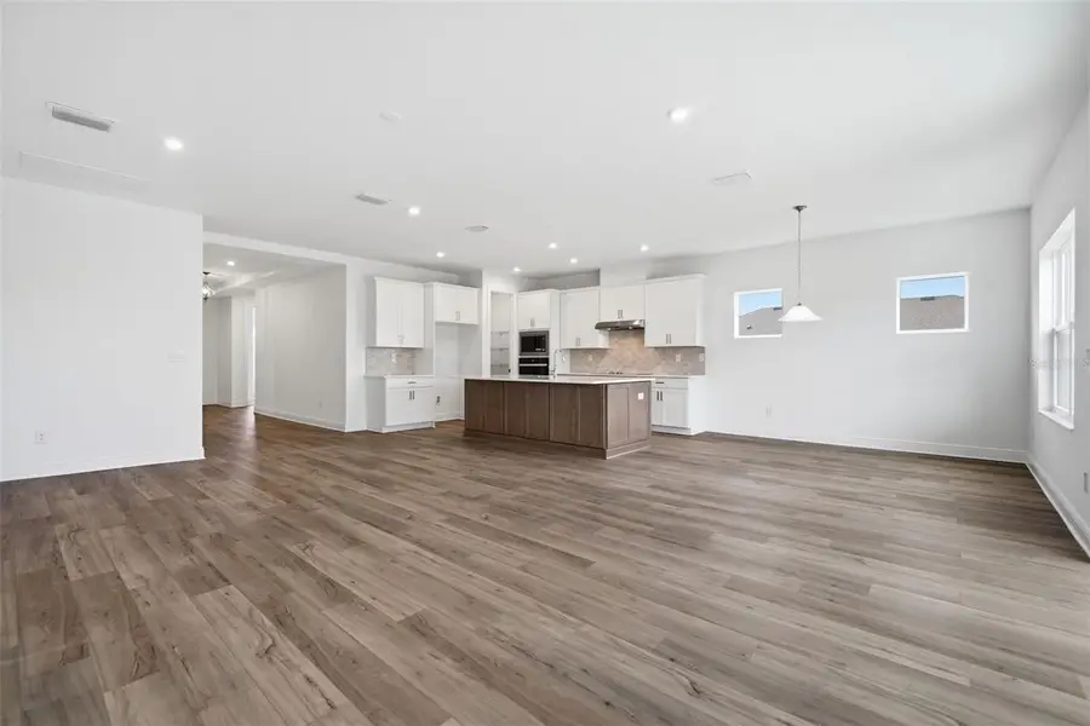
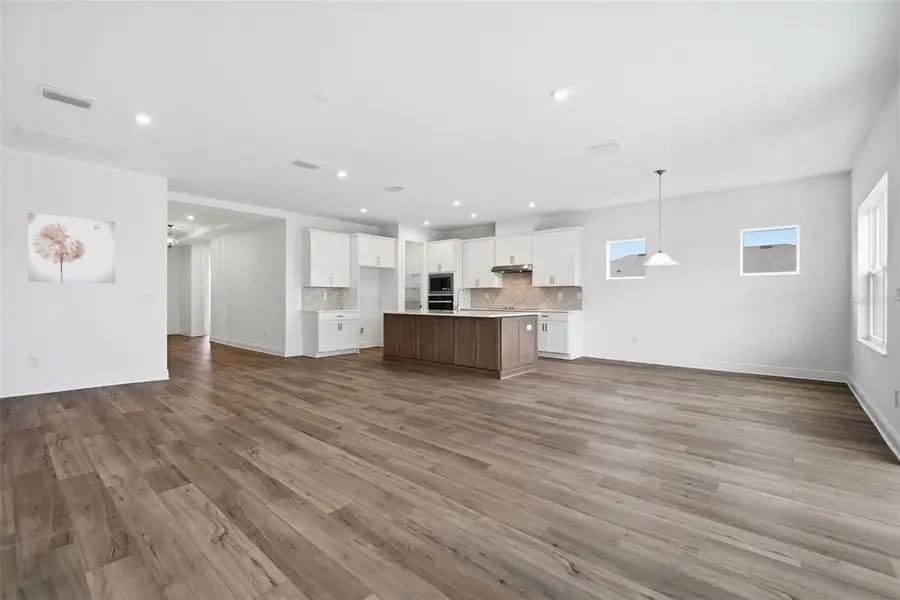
+ wall art [27,212,116,284]
